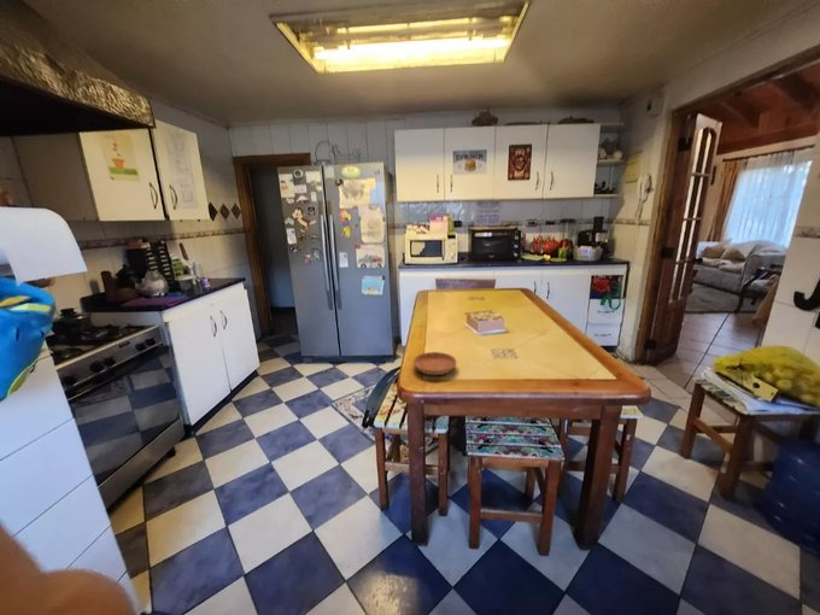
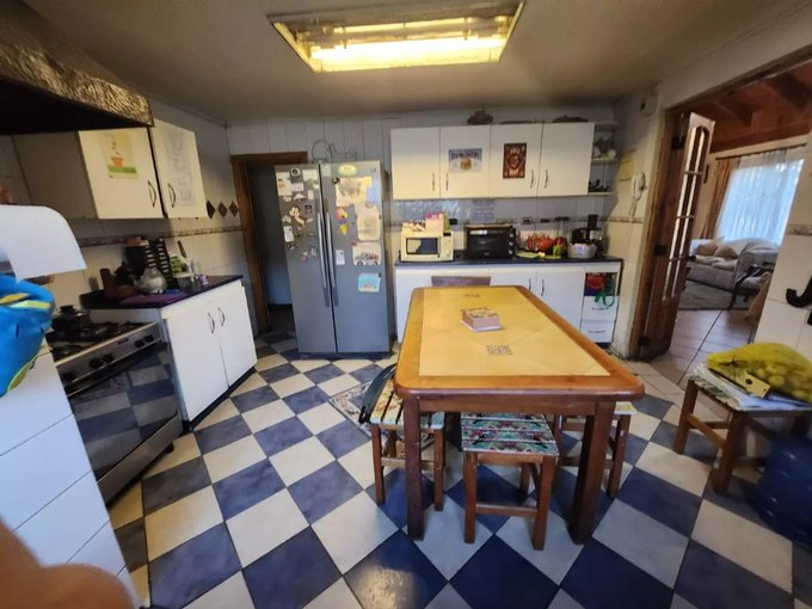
- saucer [412,351,458,376]
